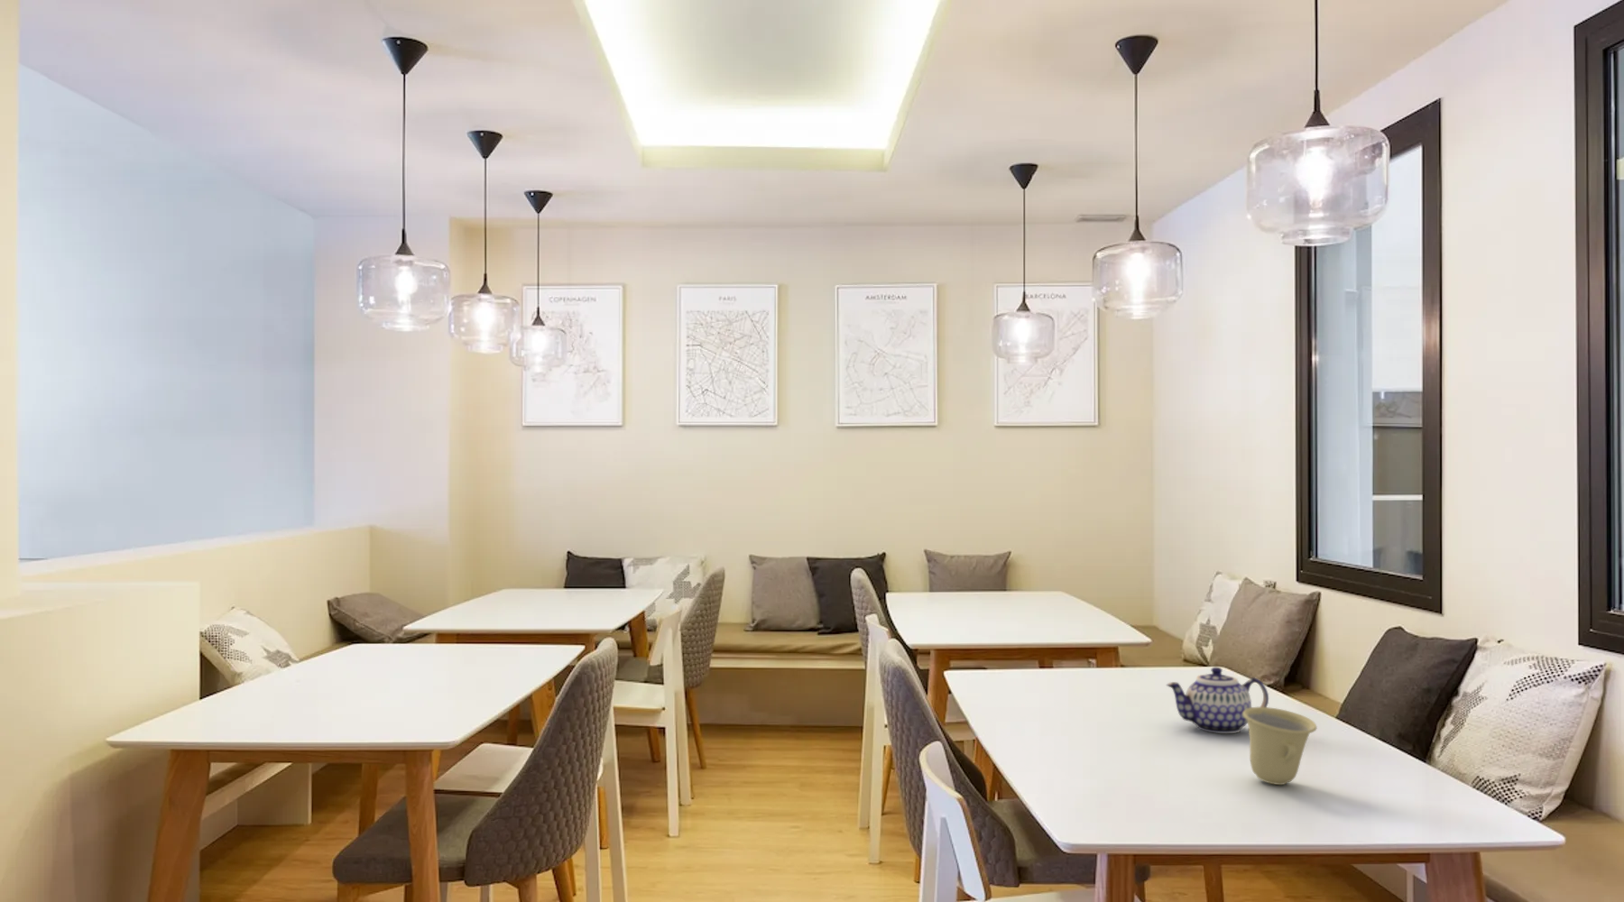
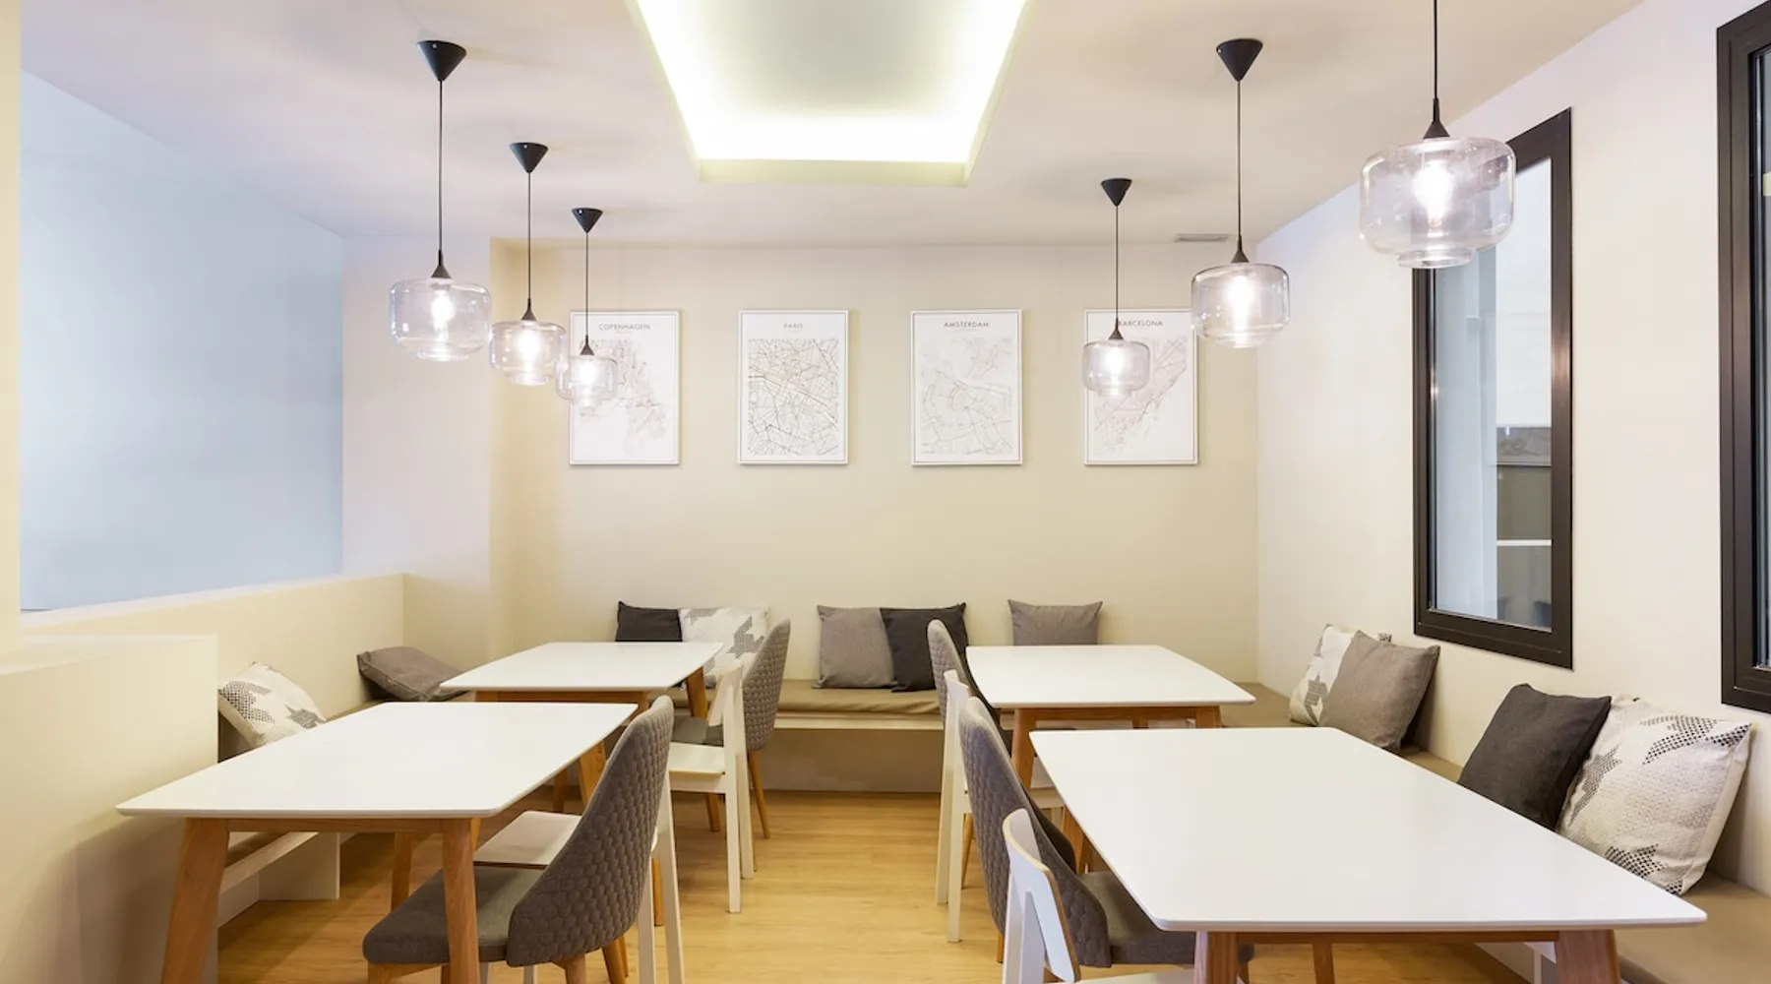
- cup [1243,706,1319,785]
- teapot [1165,667,1270,734]
